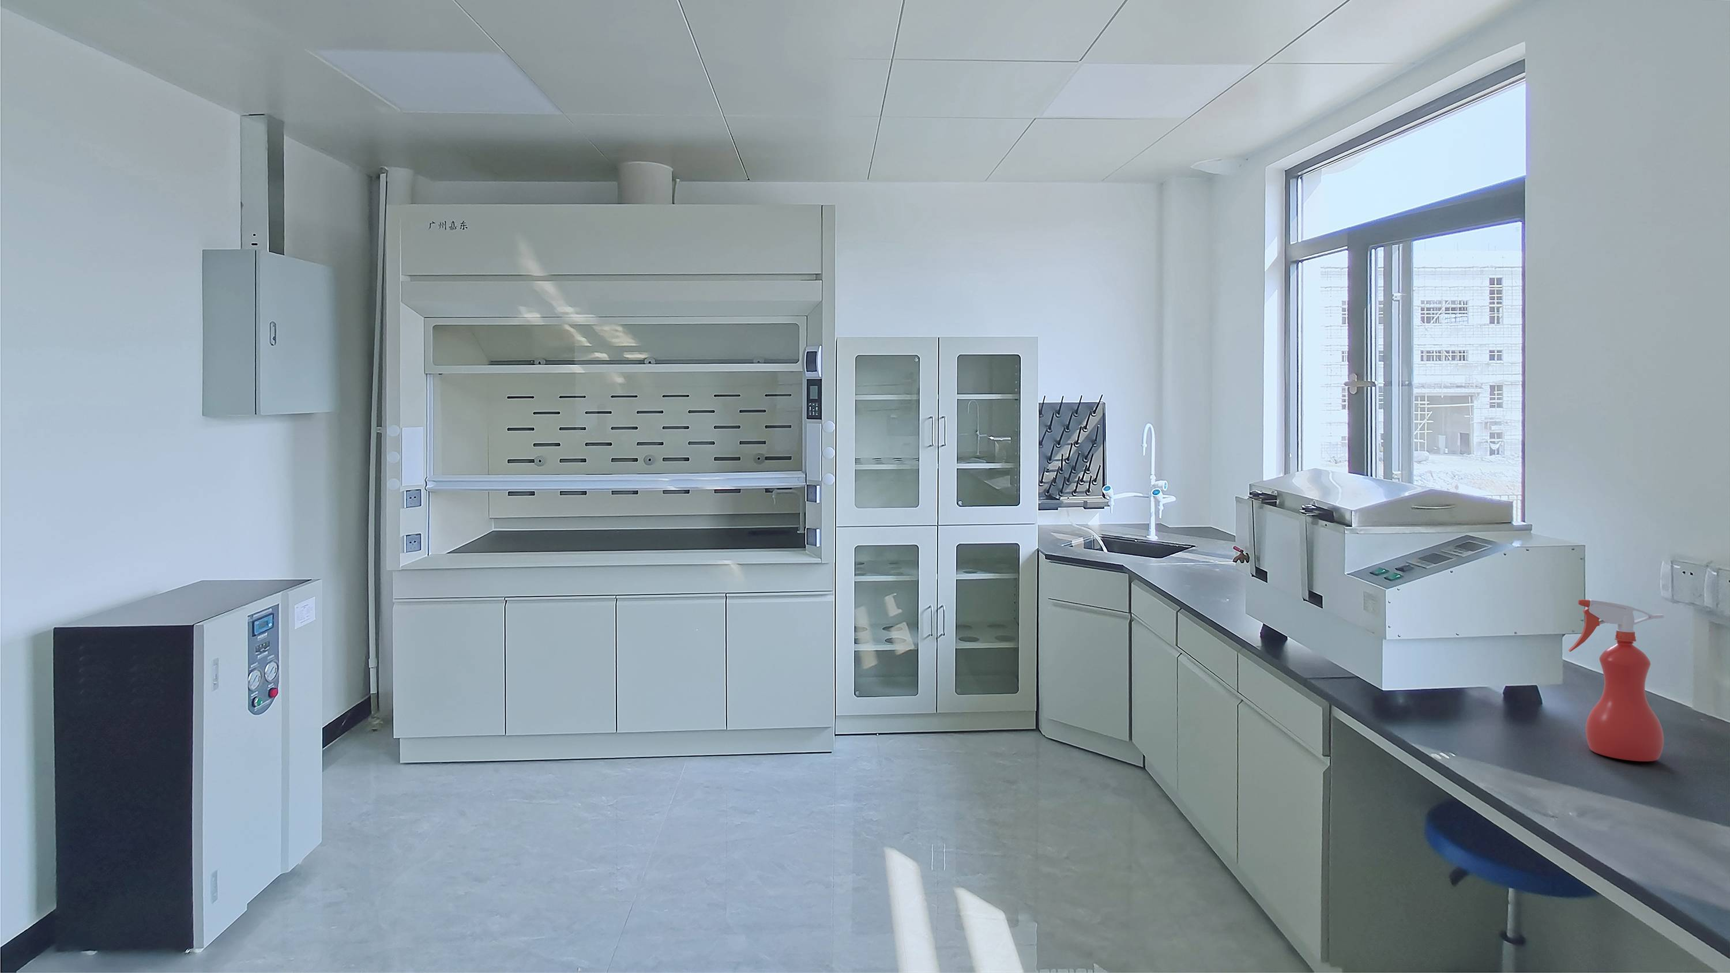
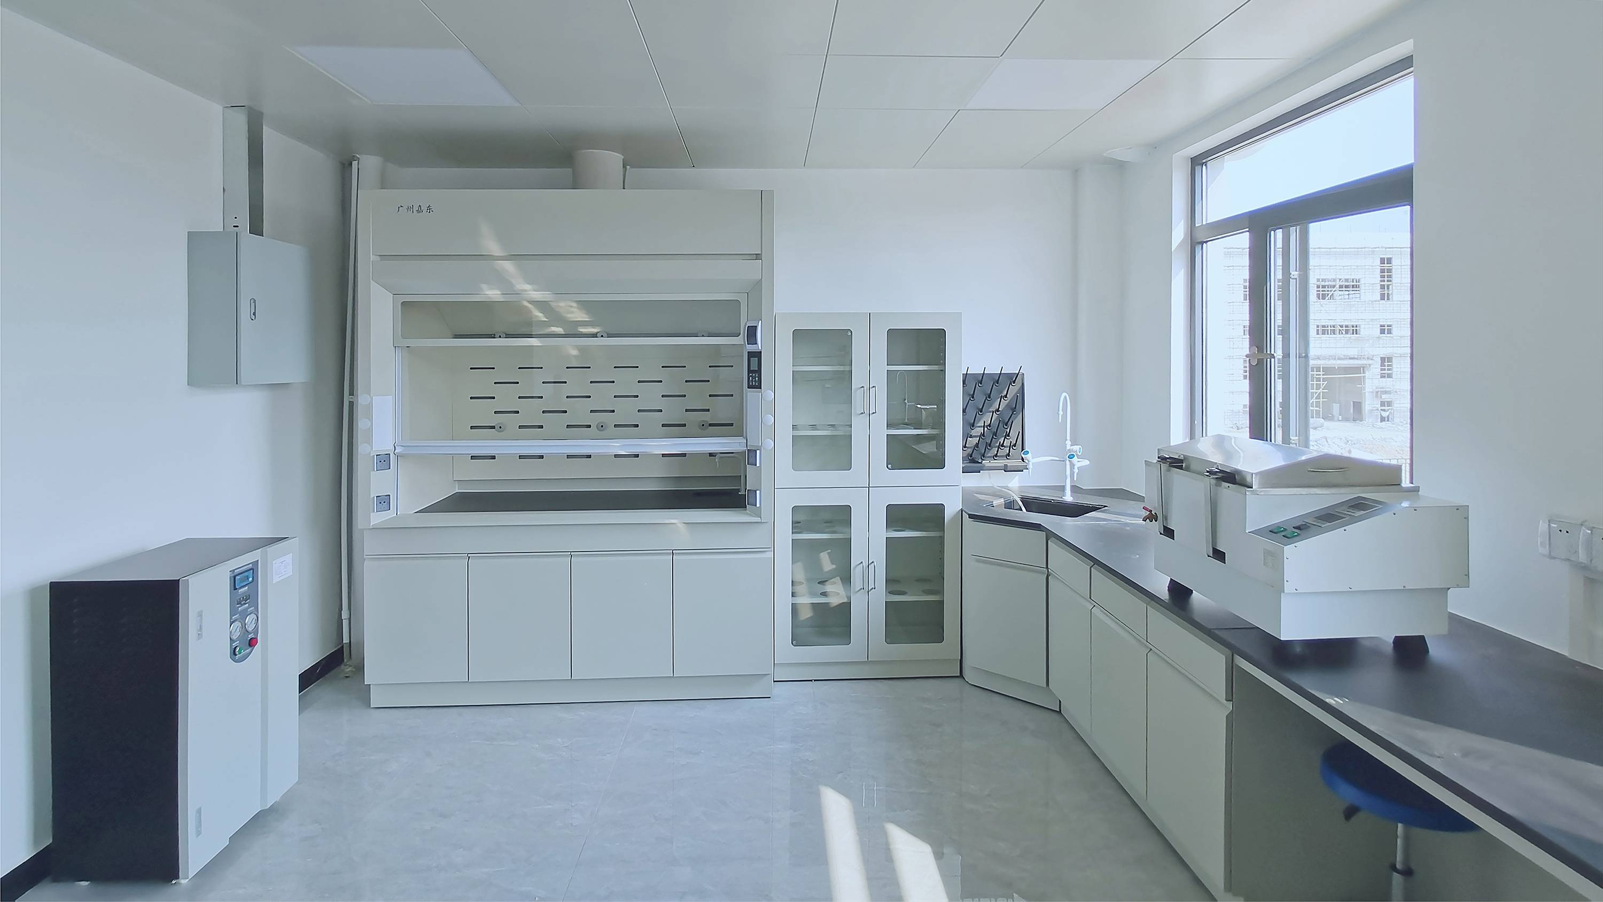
- spray bottle [1568,599,1665,762]
